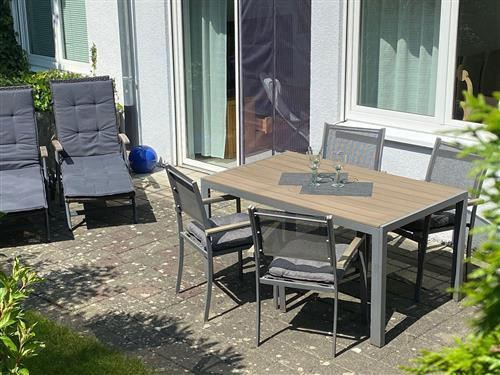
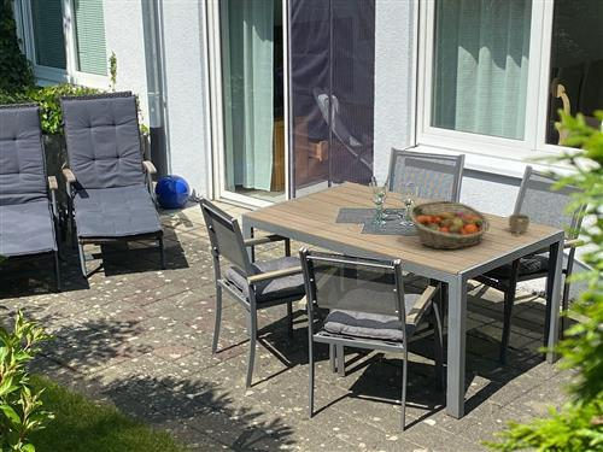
+ fruit basket [408,199,491,250]
+ cup [508,213,531,236]
